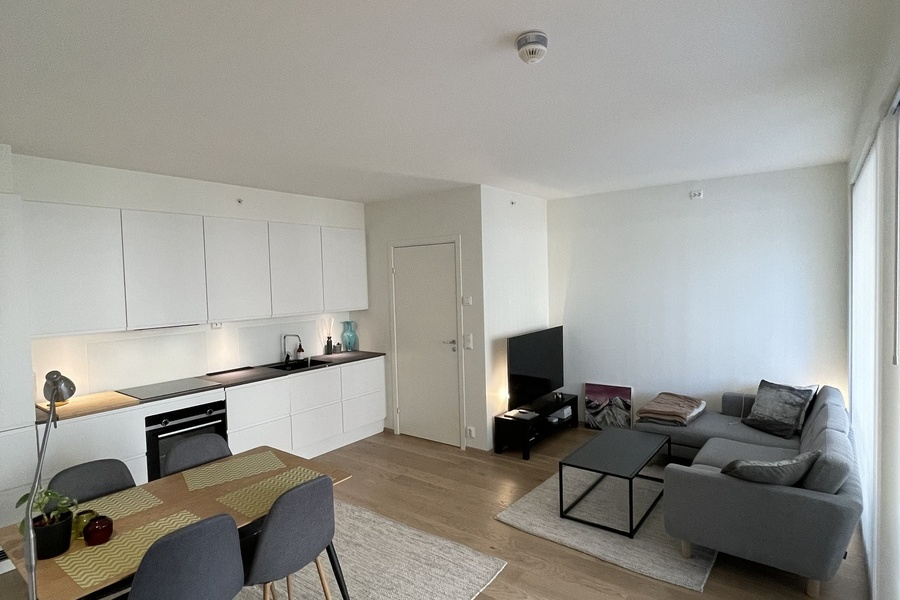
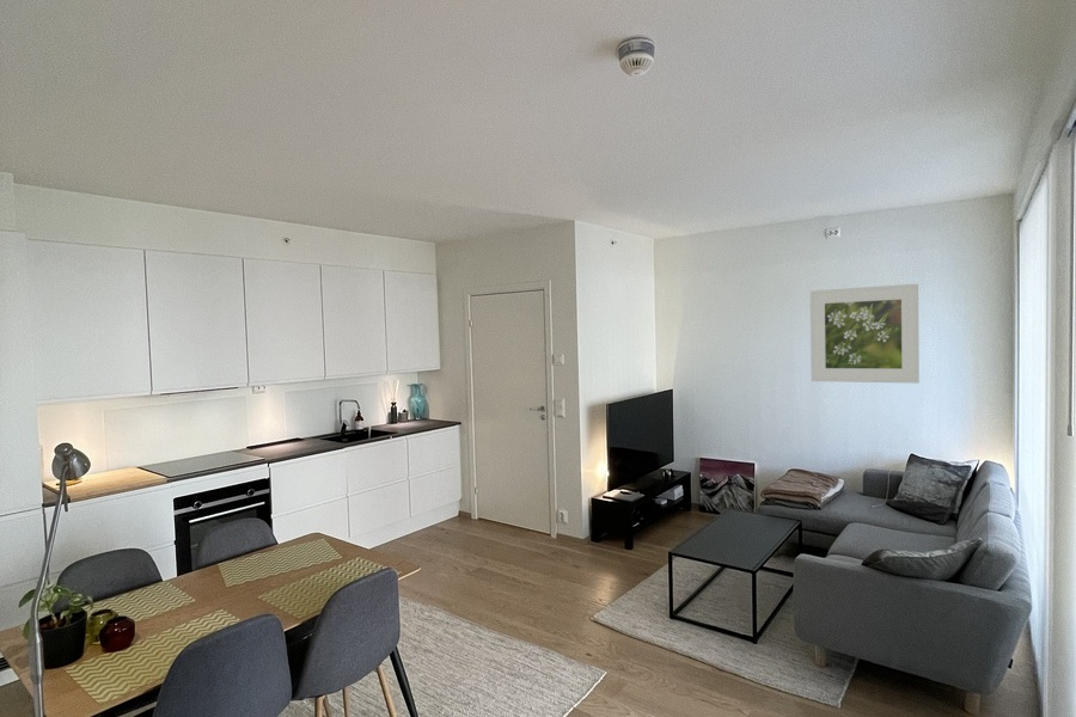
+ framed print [809,282,921,385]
